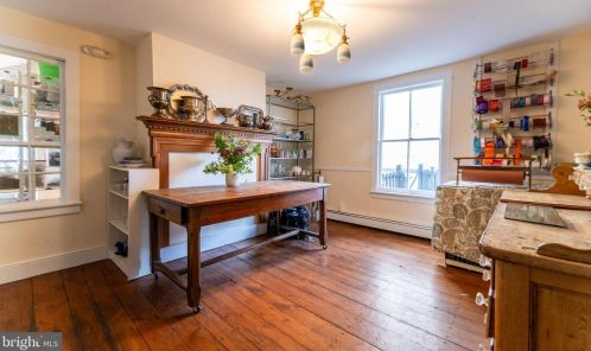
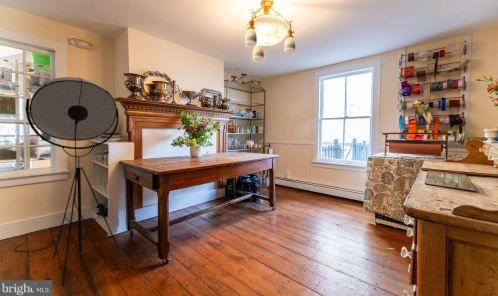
+ floor lamp [14,76,121,288]
